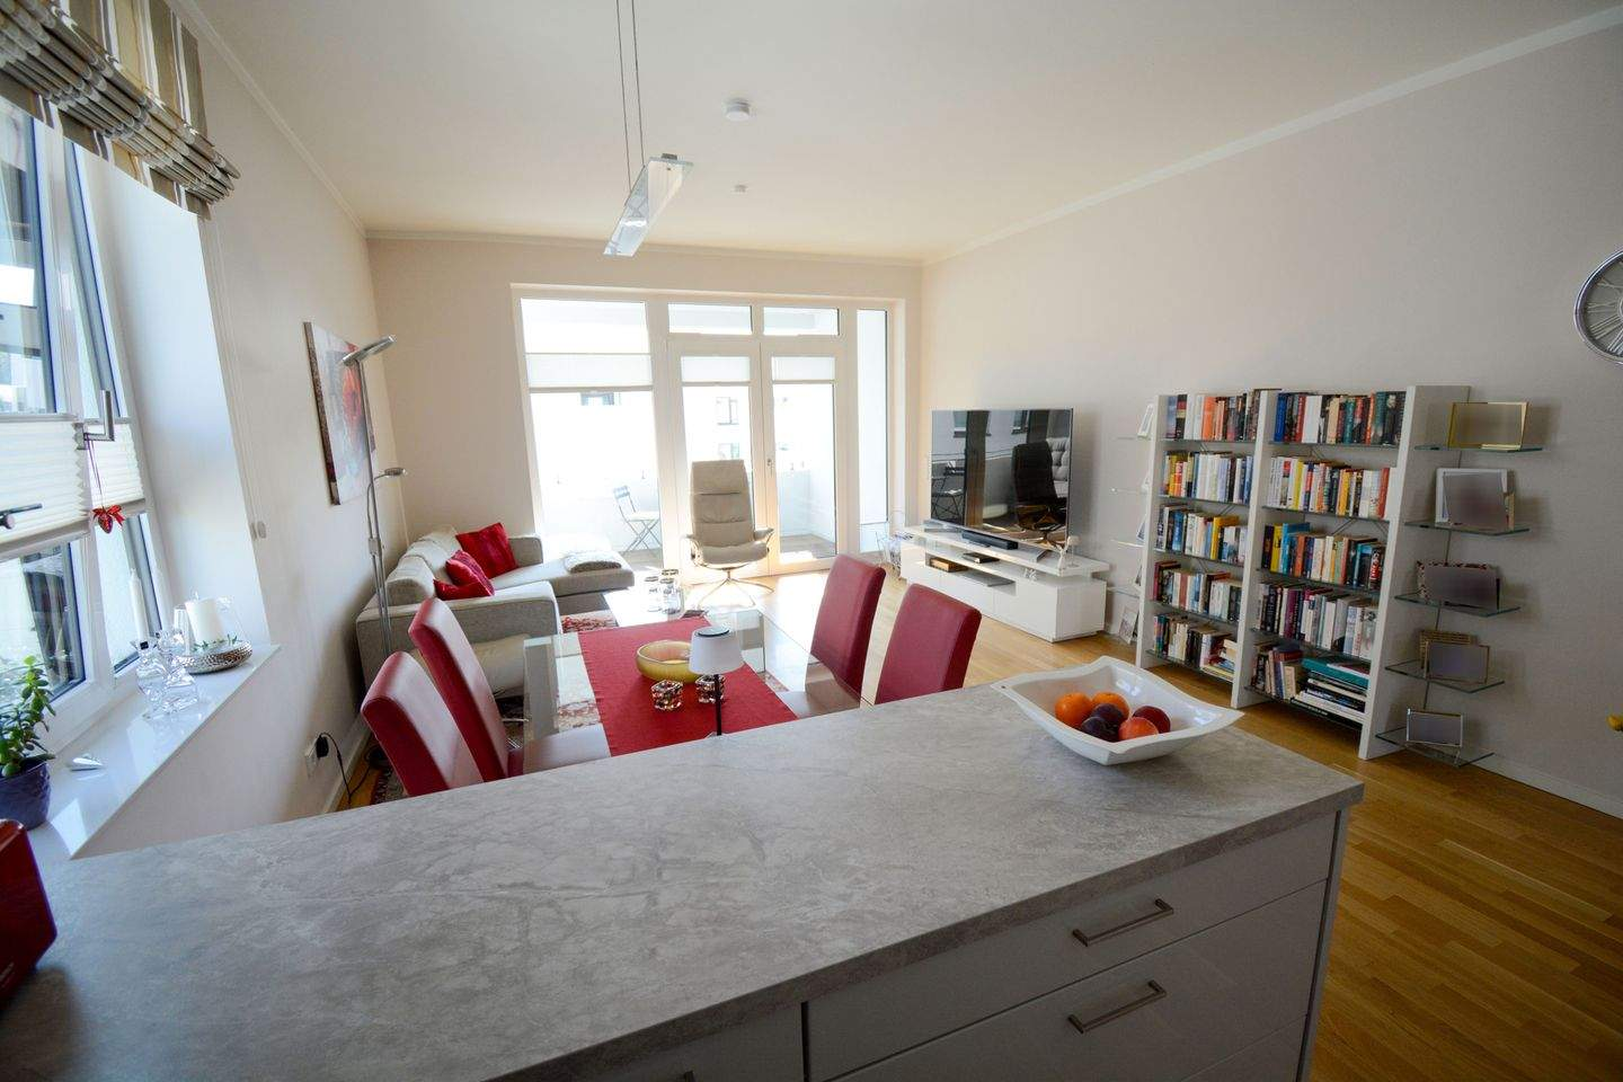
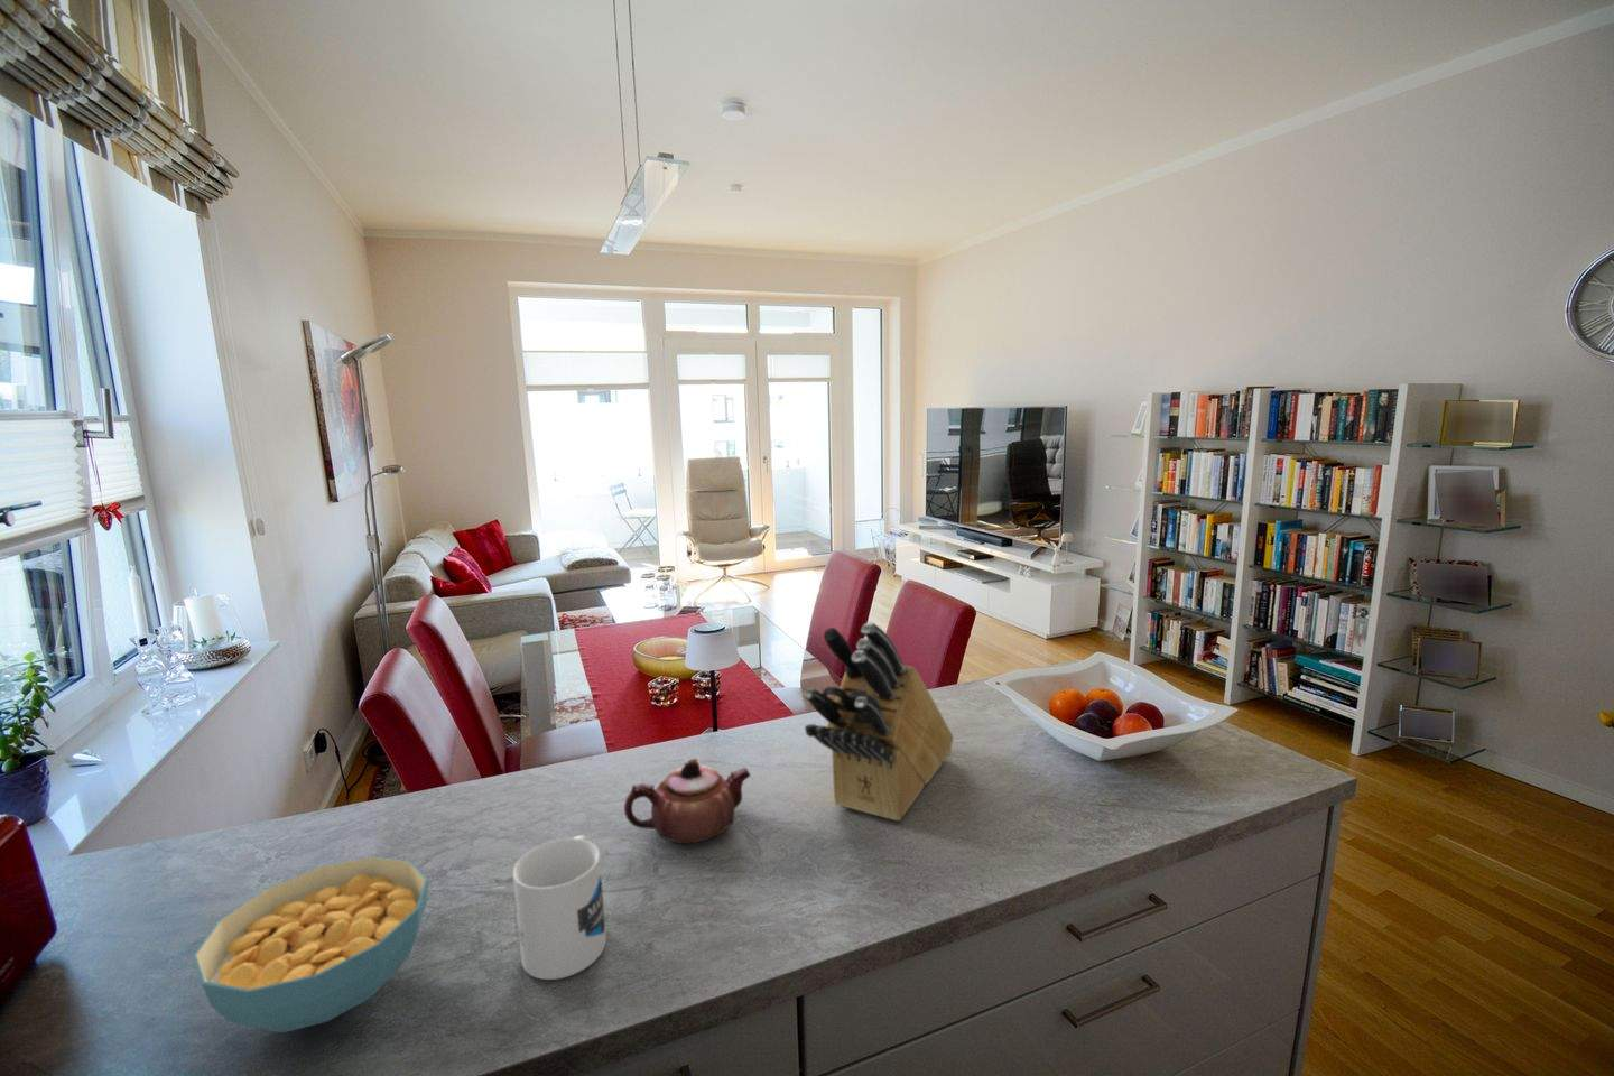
+ knife block [802,621,955,821]
+ cereal bowl [192,855,429,1034]
+ teapot [623,758,752,845]
+ mug [513,833,608,981]
